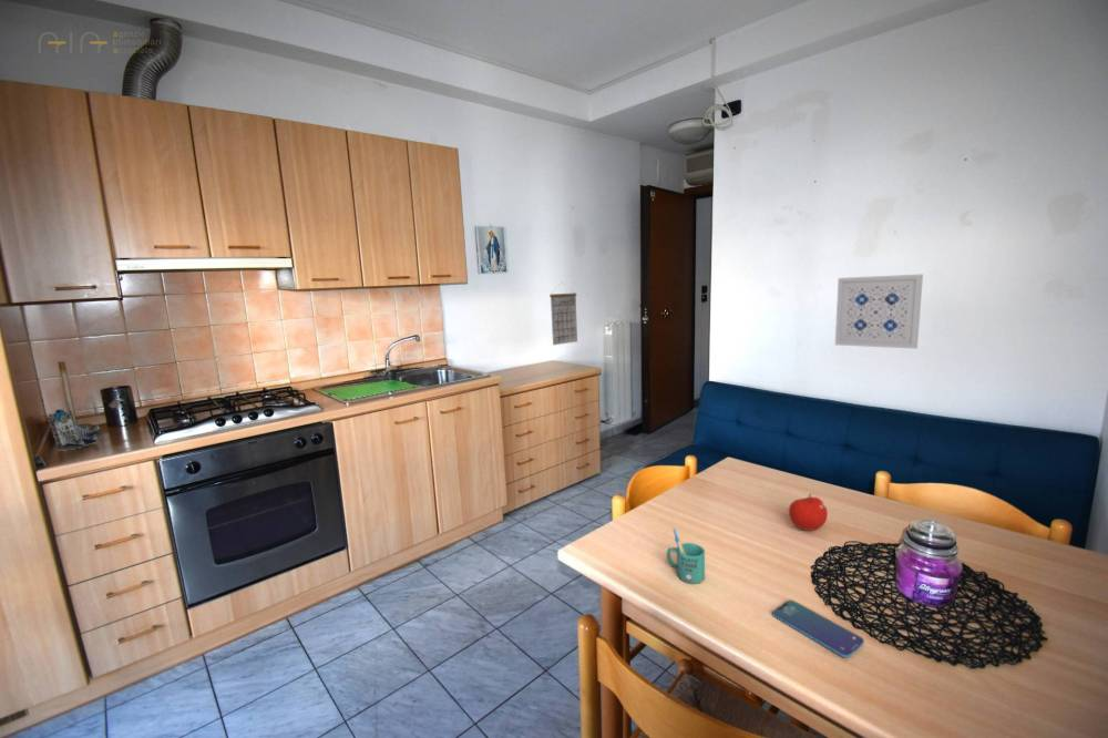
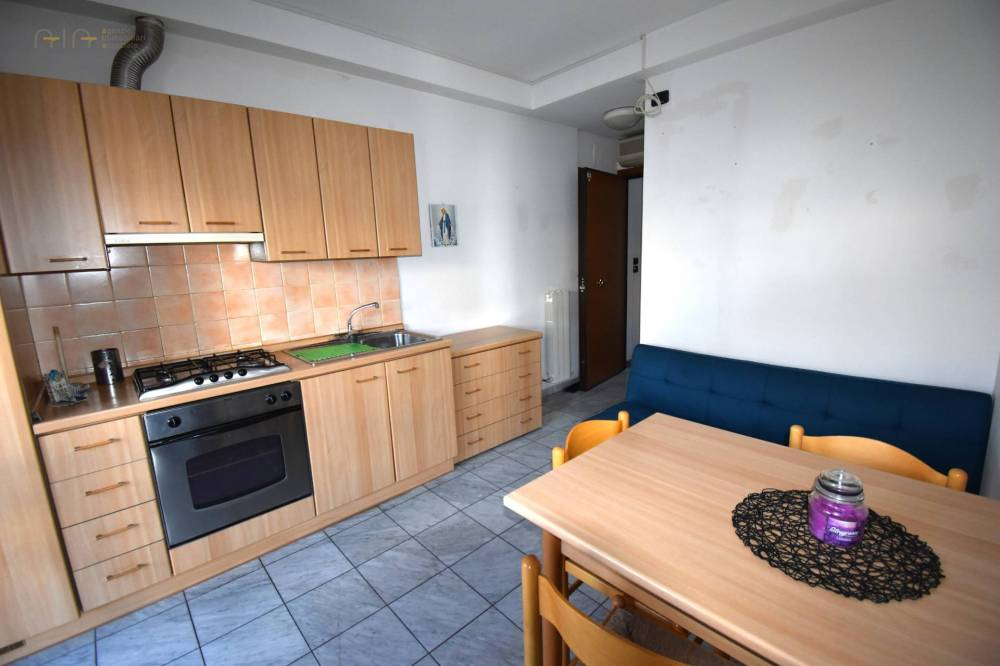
- fruit [788,493,829,532]
- calendar [548,281,578,346]
- smartphone [771,599,865,659]
- wall art [834,273,924,350]
- mug [666,527,706,584]
